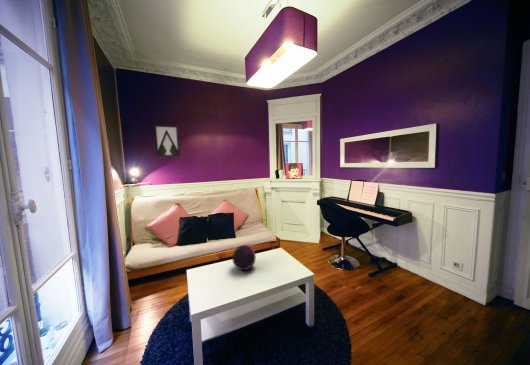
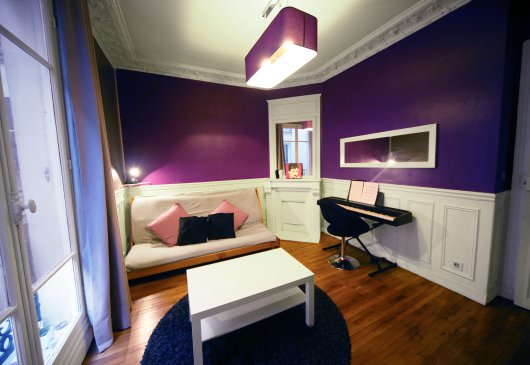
- decorative orb [231,244,257,271]
- wall art [153,124,181,158]
